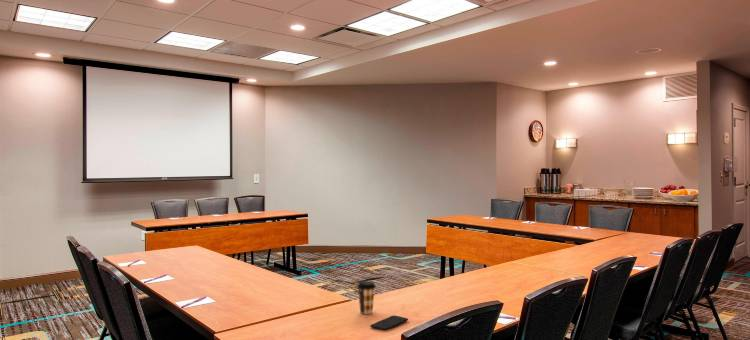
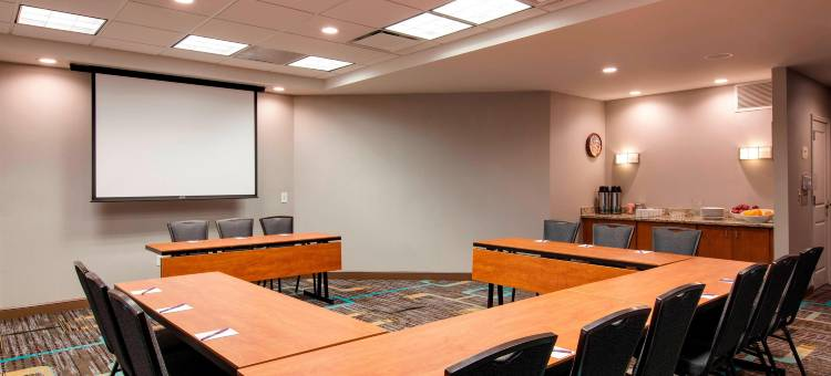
- coffee cup [356,280,377,315]
- smartphone [369,314,409,331]
